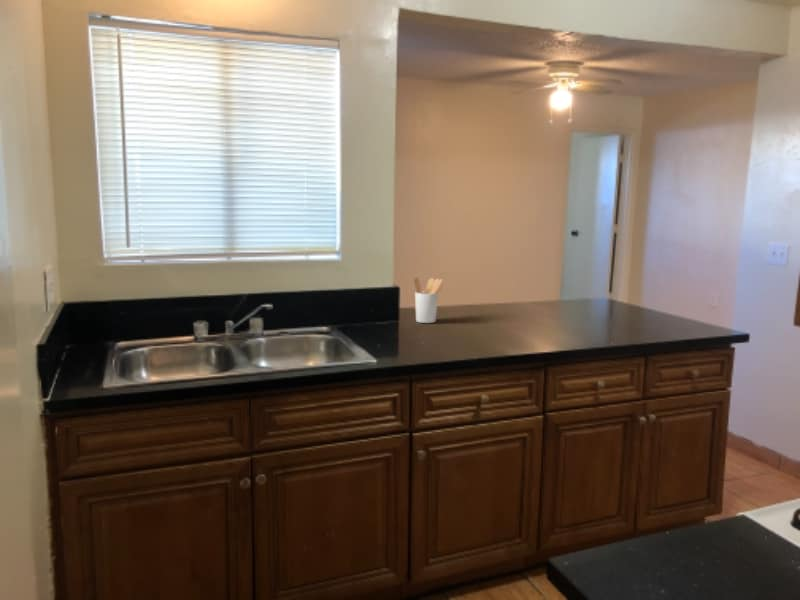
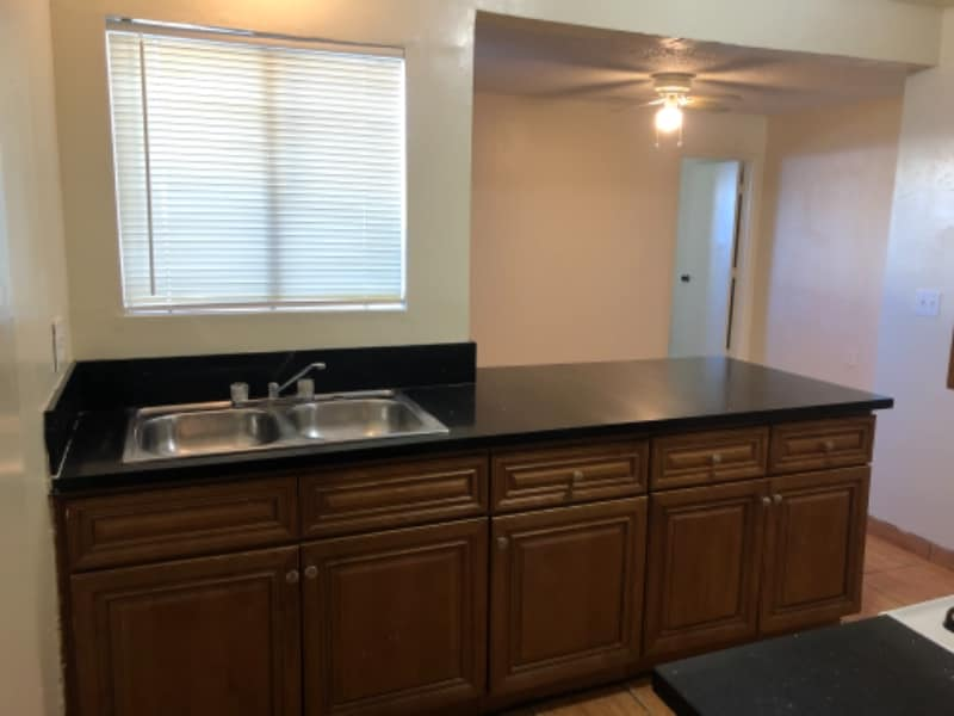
- utensil holder [412,276,444,324]
